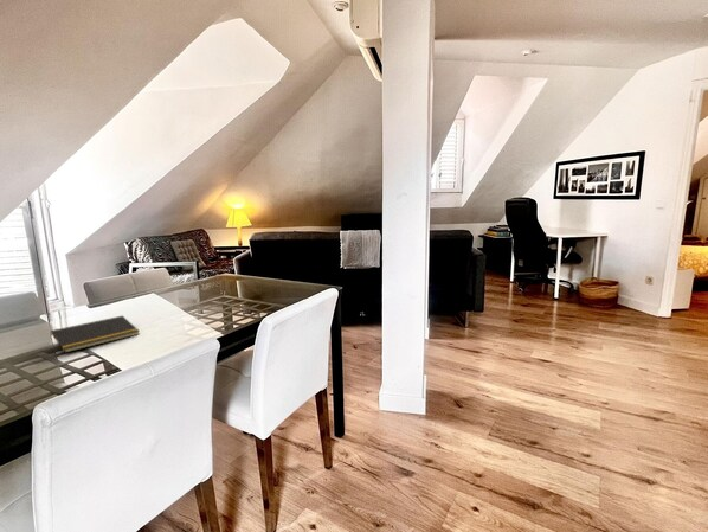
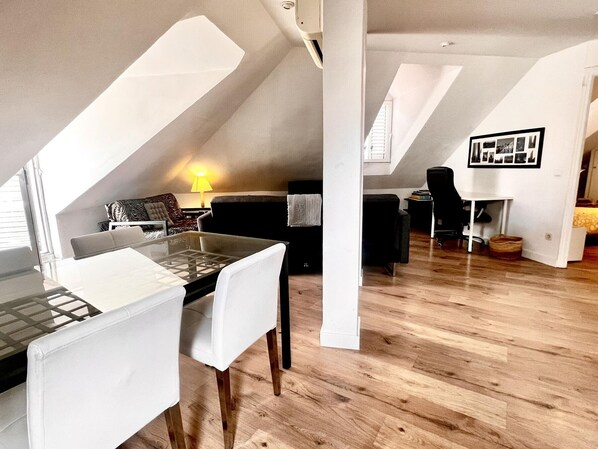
- notepad [50,314,141,354]
